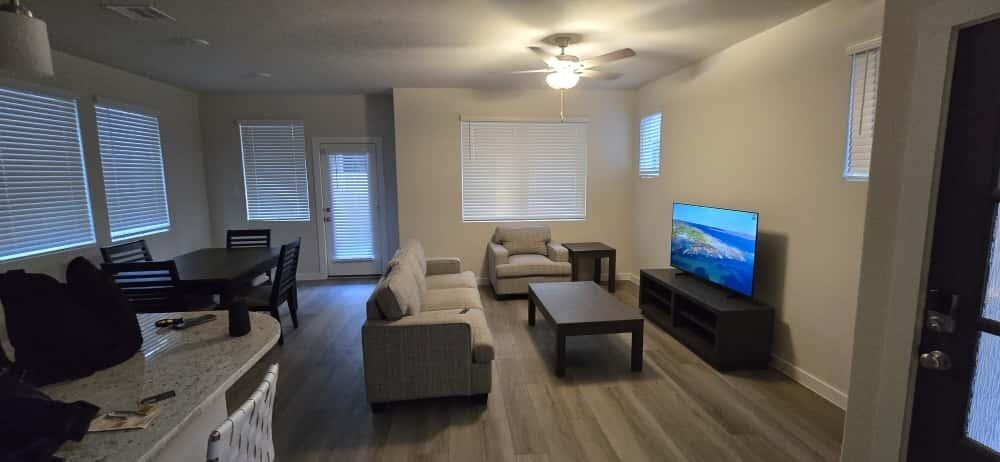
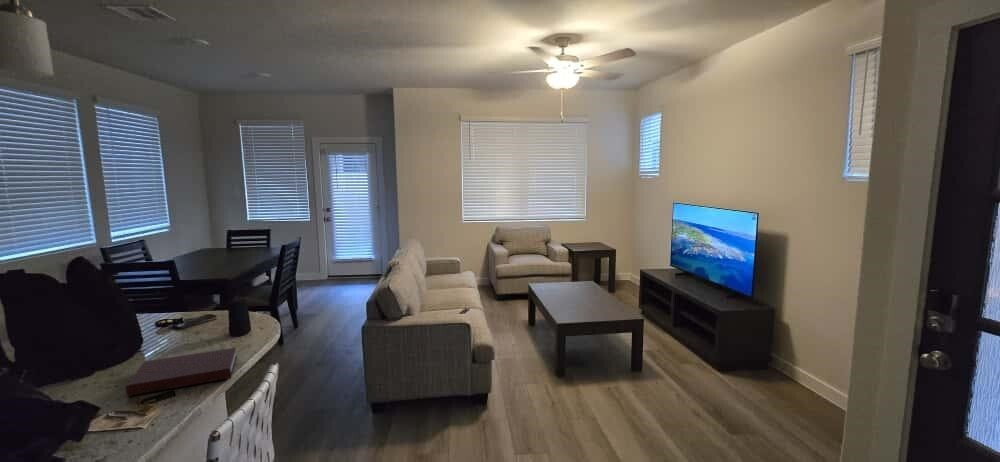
+ notebook [125,347,238,397]
